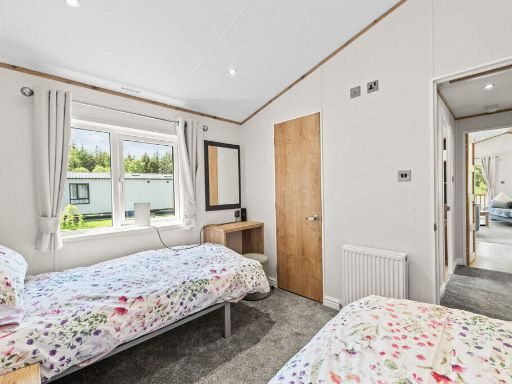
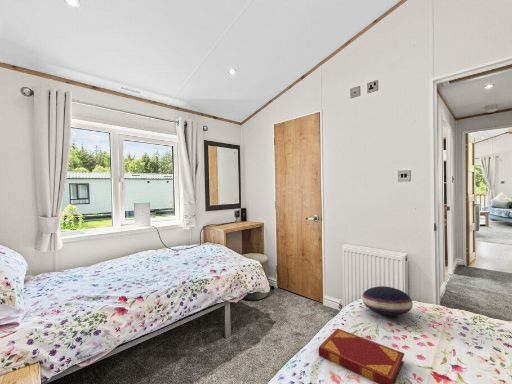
+ cushion [361,285,414,316]
+ hardback book [318,328,405,384]
